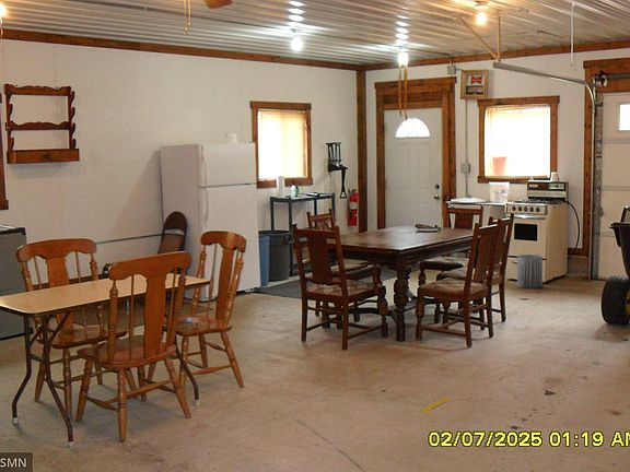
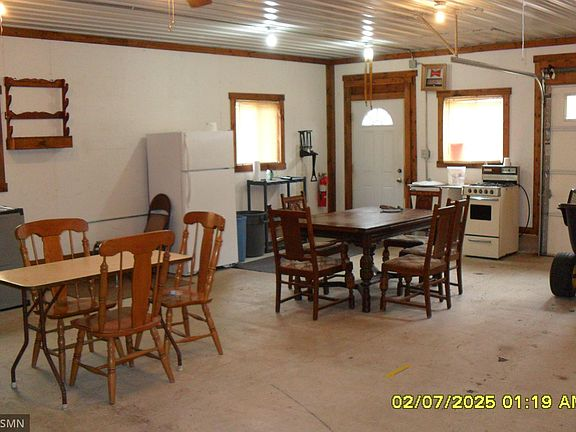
- trash can [516,253,544,290]
